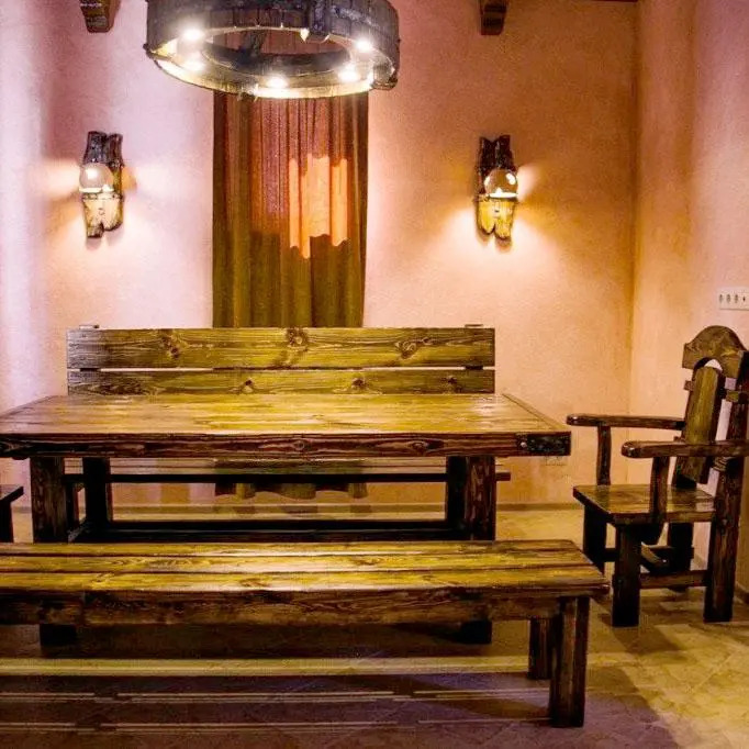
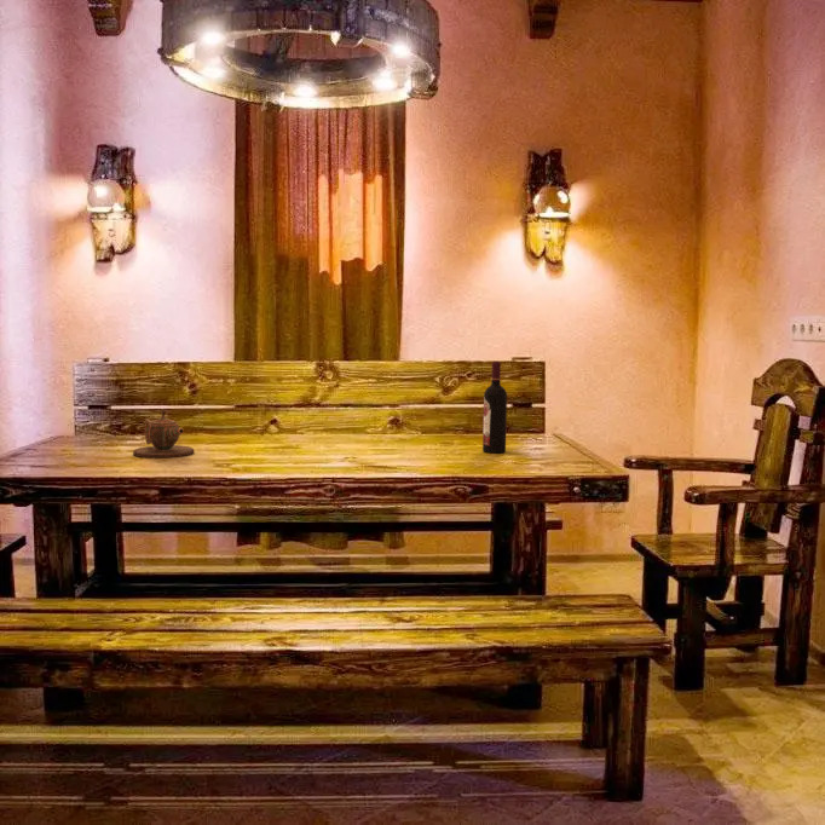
+ teapot [132,408,195,460]
+ wine bottle [481,360,508,454]
